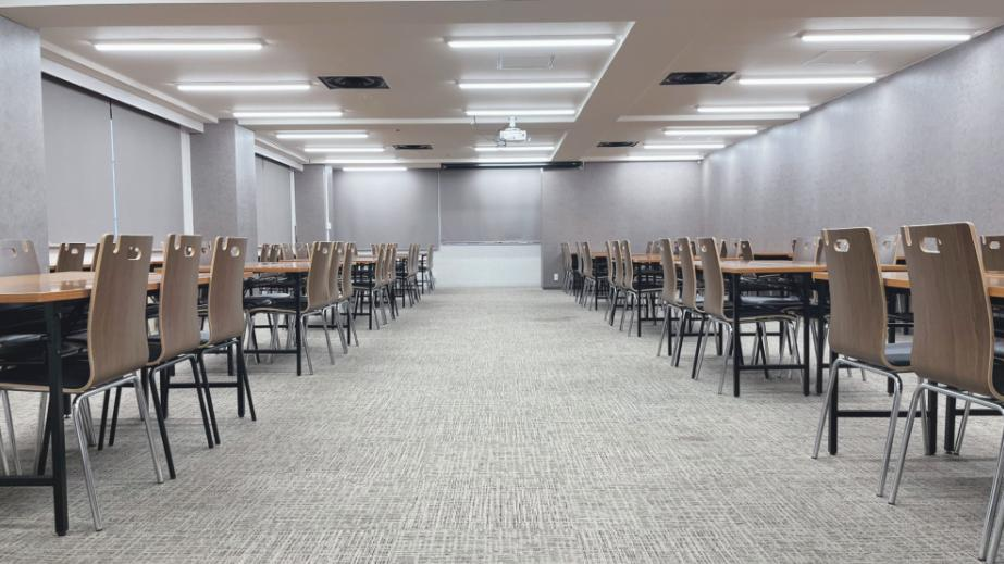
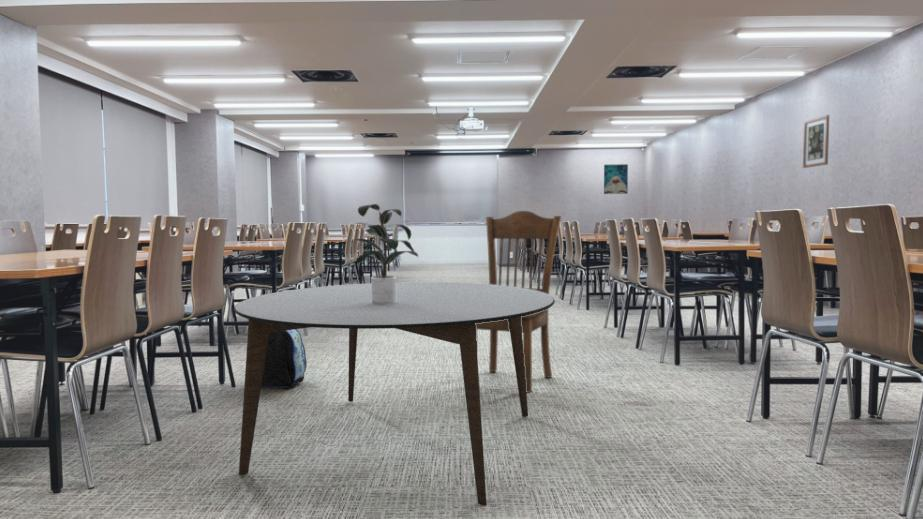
+ potted plant [355,203,419,304]
+ dining chair [475,210,562,394]
+ wall art [802,114,830,169]
+ wall art [603,163,629,195]
+ dining table [233,281,556,507]
+ backpack [261,329,308,390]
